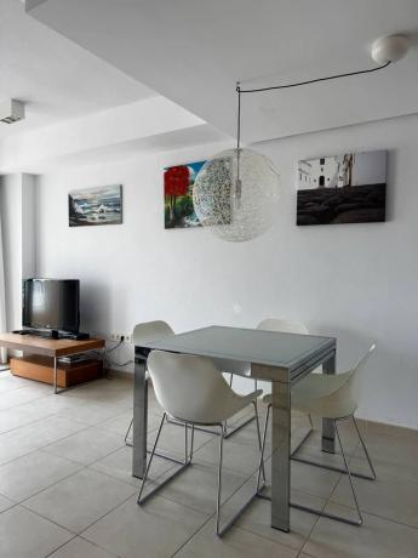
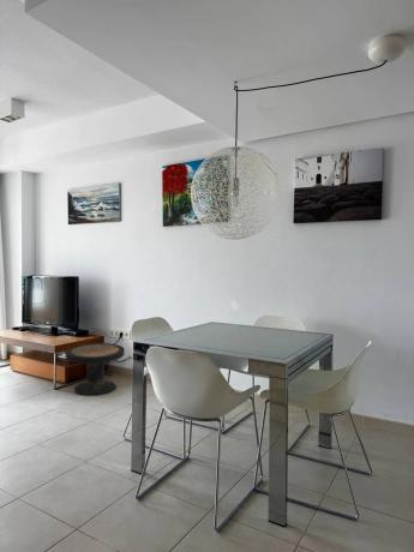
+ side table [65,342,126,397]
